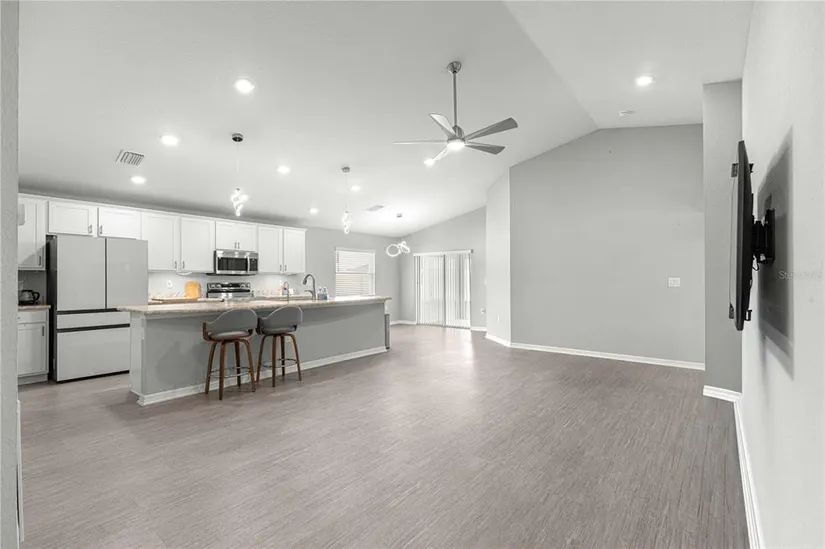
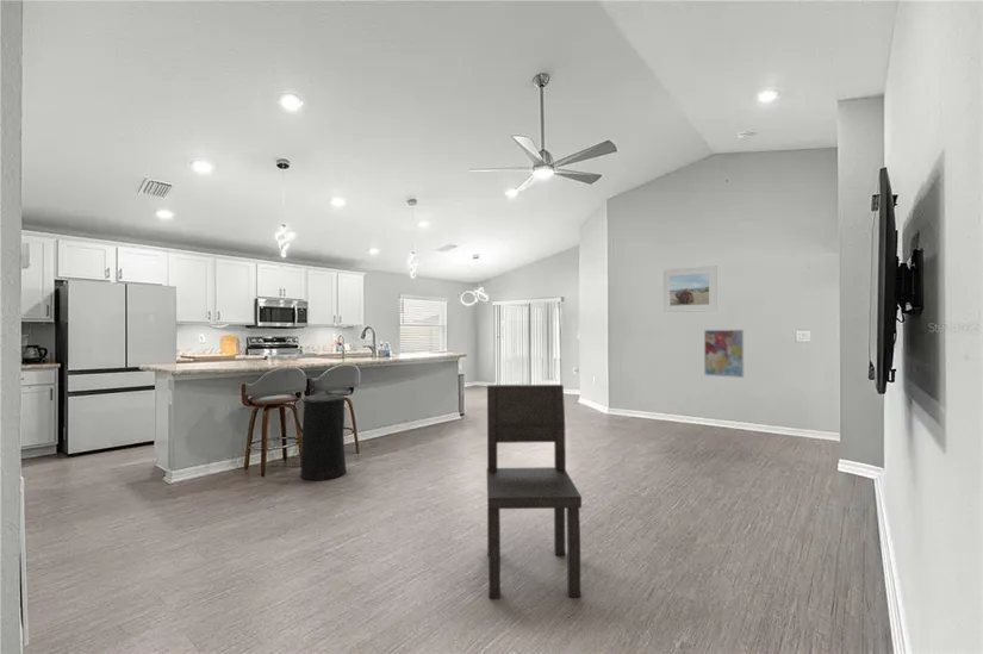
+ dining chair [486,384,583,599]
+ trash can [292,390,348,481]
+ wall art [703,329,745,379]
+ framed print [662,264,718,313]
